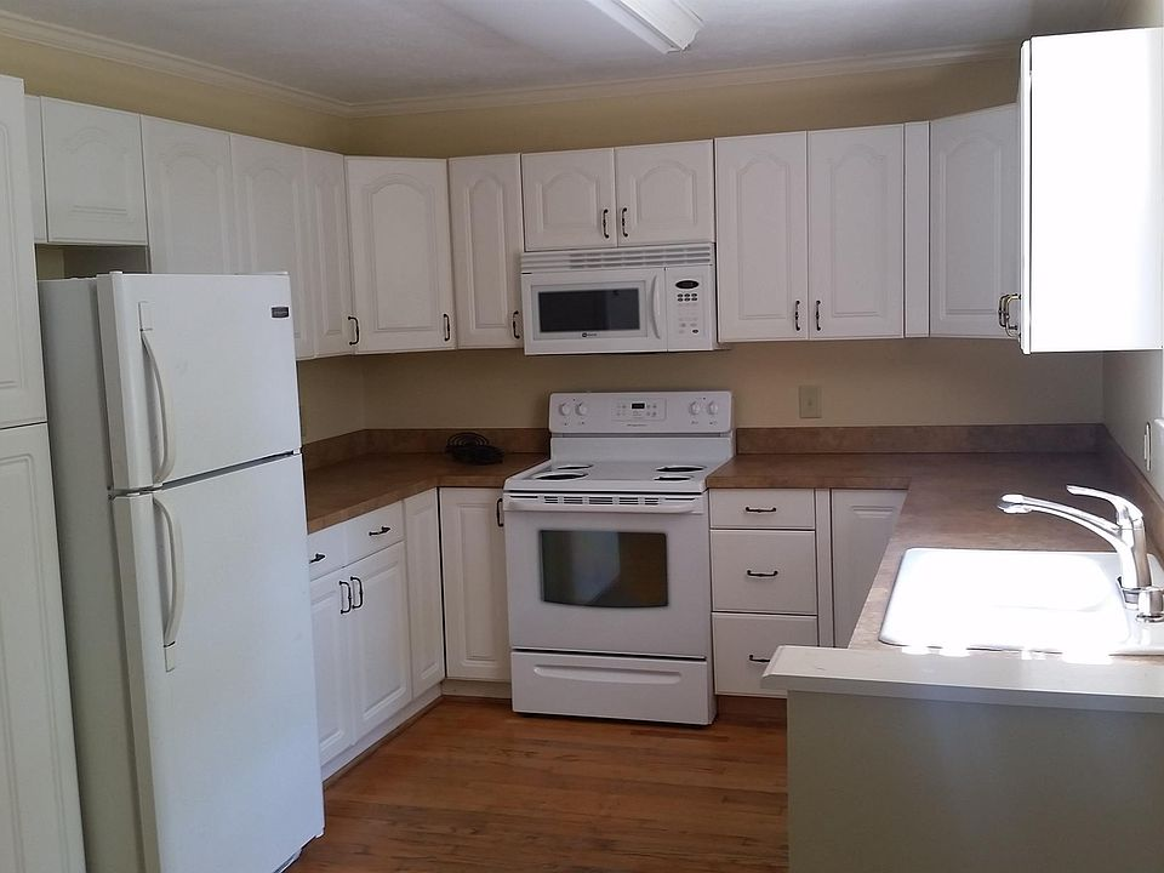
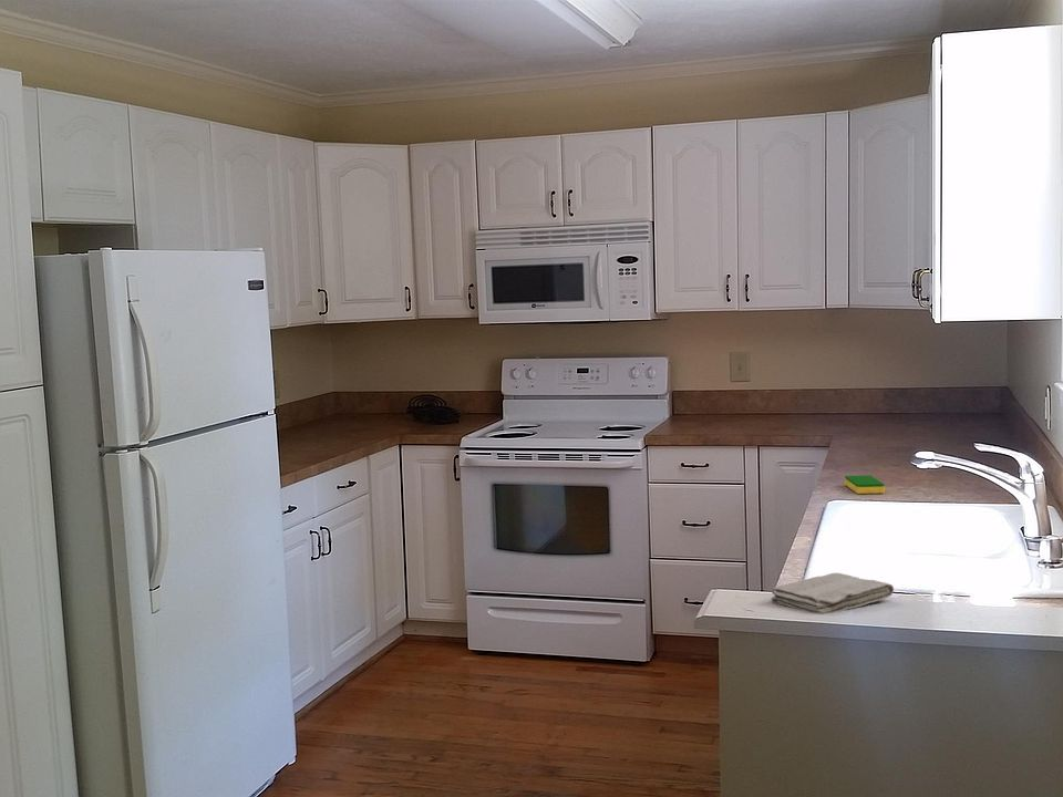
+ dish sponge [844,474,886,495]
+ washcloth [770,572,895,614]
